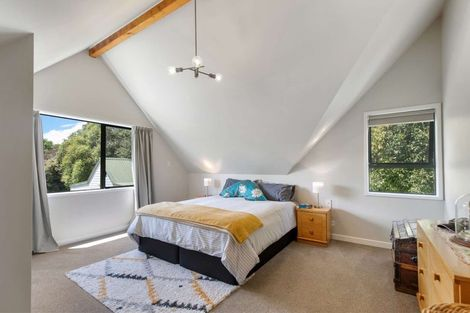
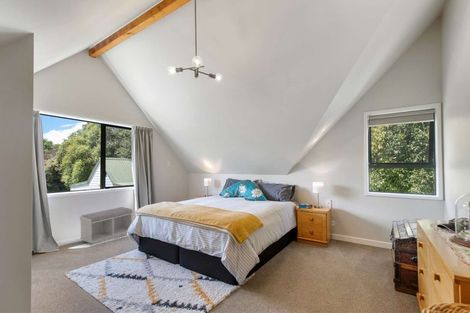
+ bench [79,206,134,245]
